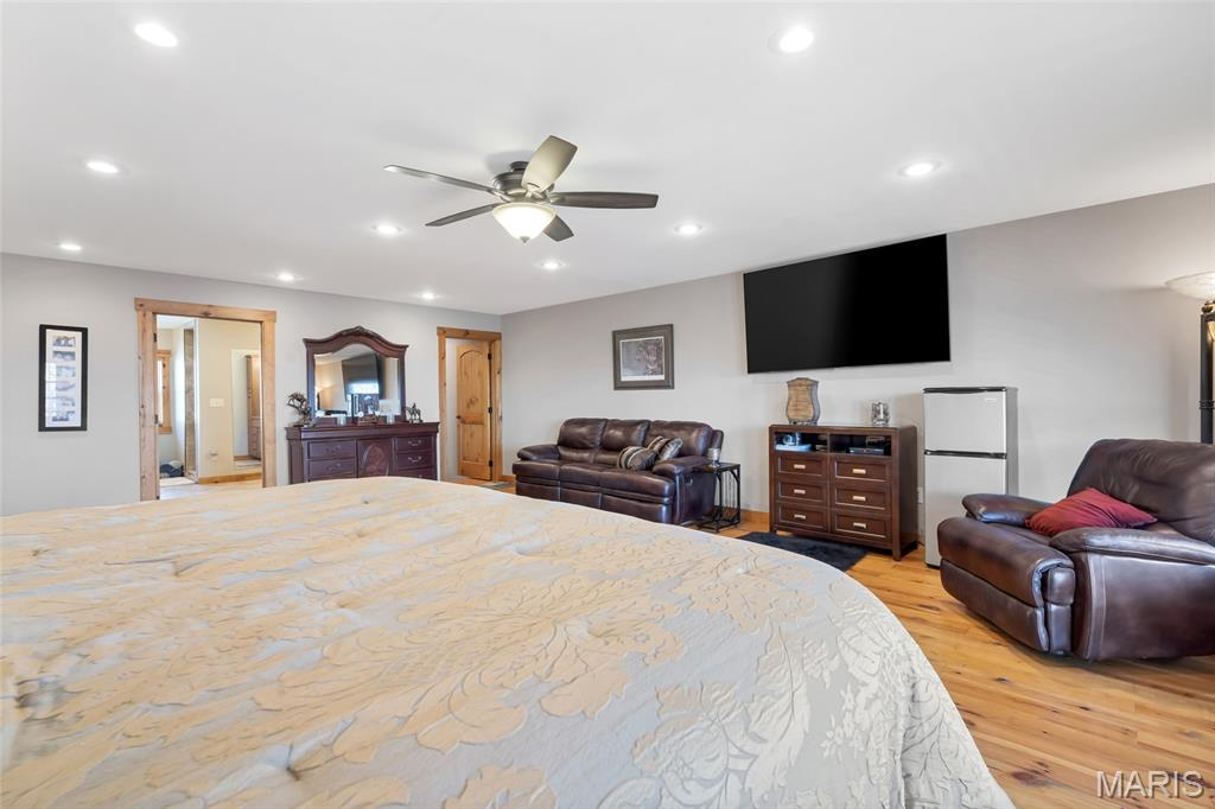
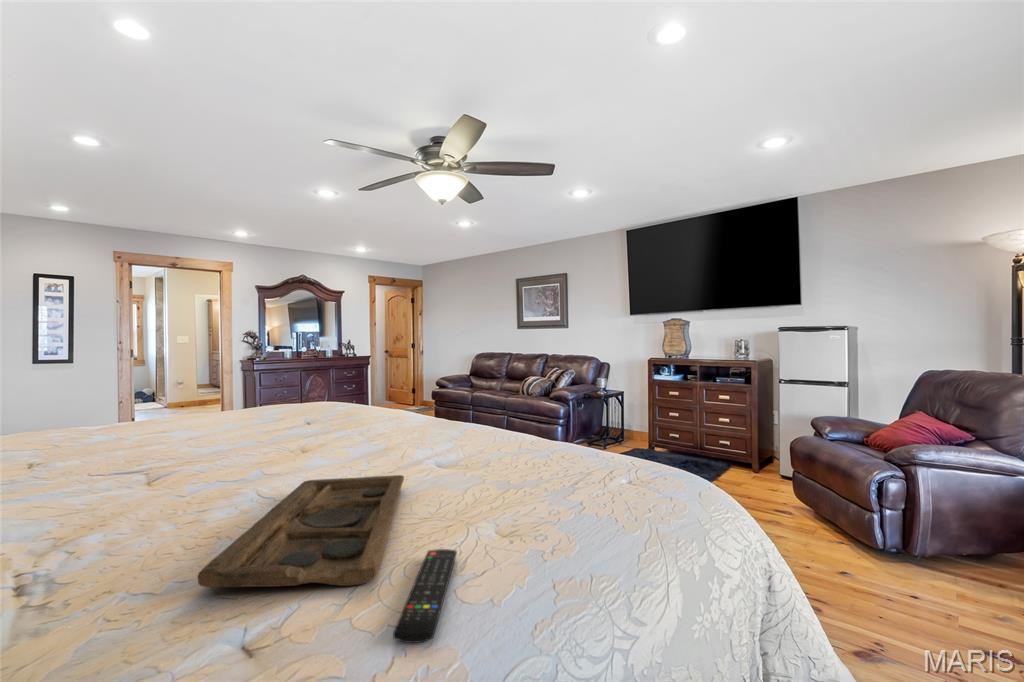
+ remote control [392,548,458,644]
+ decorative tray [197,474,405,588]
